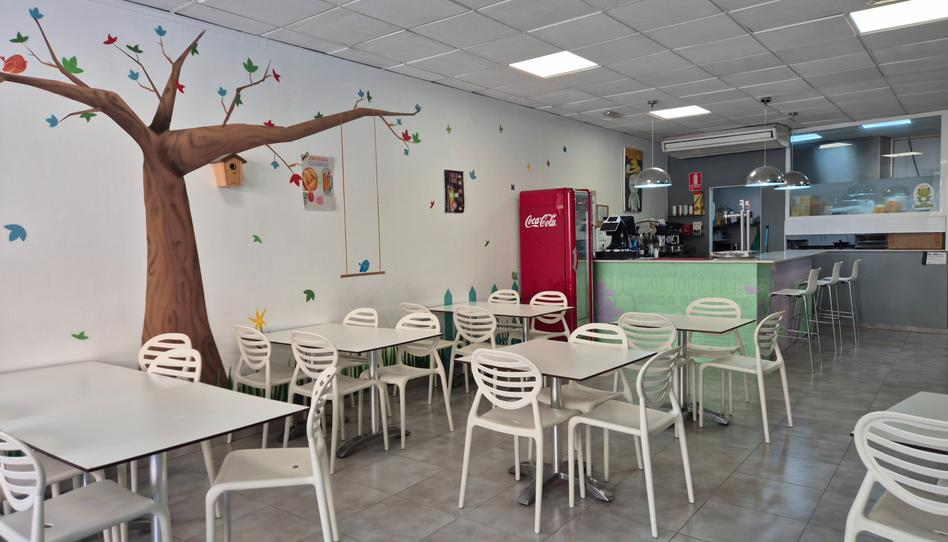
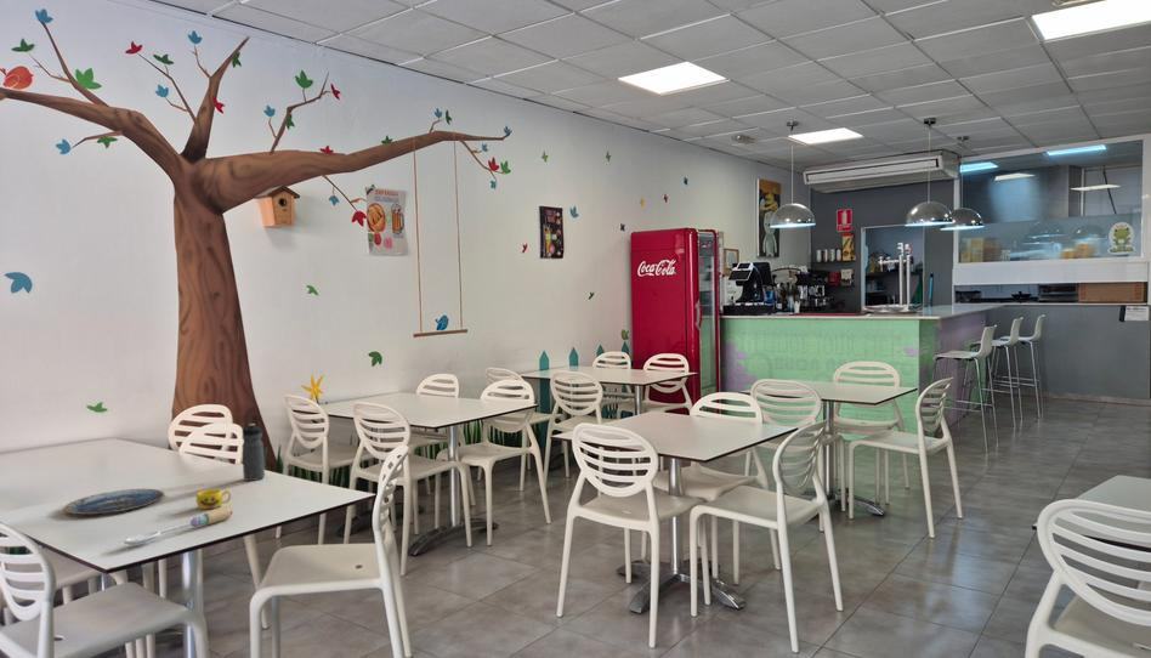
+ plate [62,488,166,516]
+ cup [195,488,232,510]
+ water bottle [240,422,266,482]
+ spoon [123,506,234,546]
